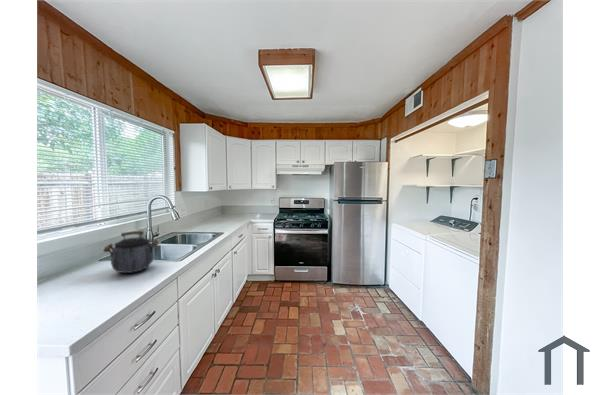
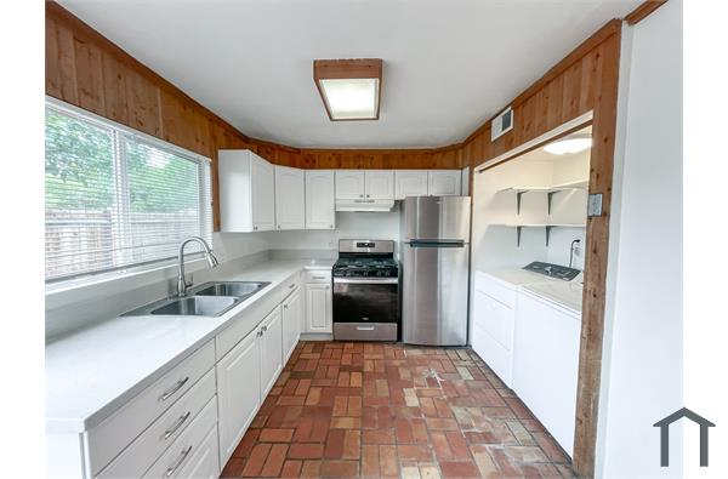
- kettle [102,230,159,274]
